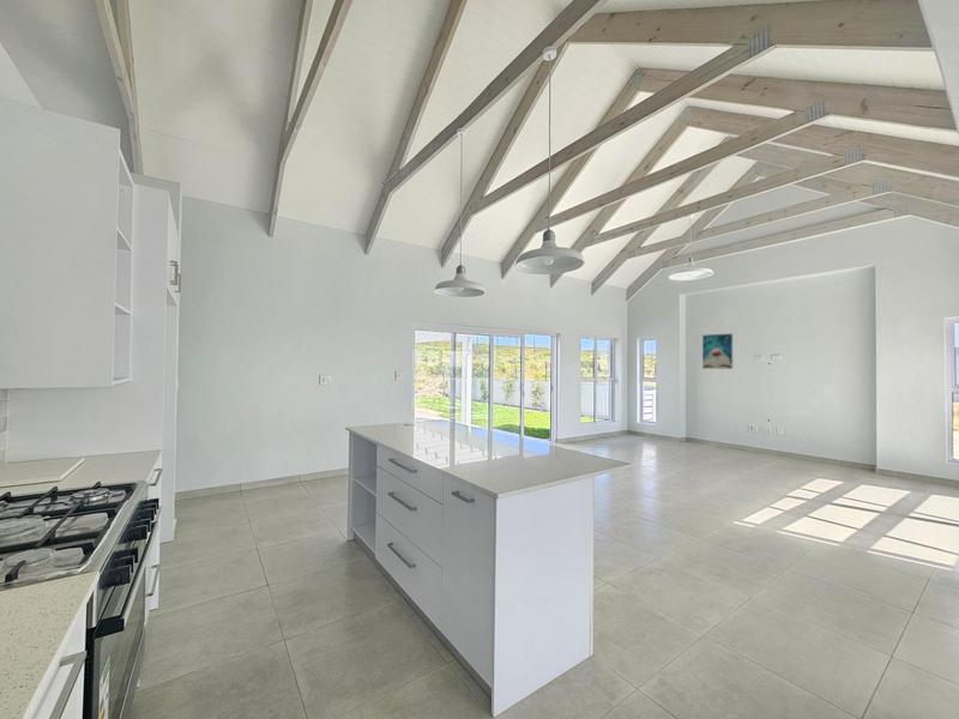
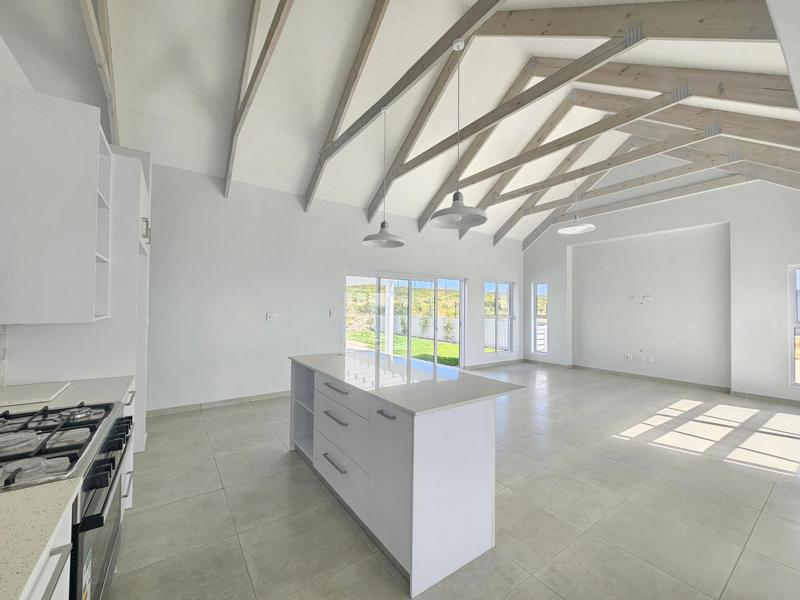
- wall art [701,333,734,370]
